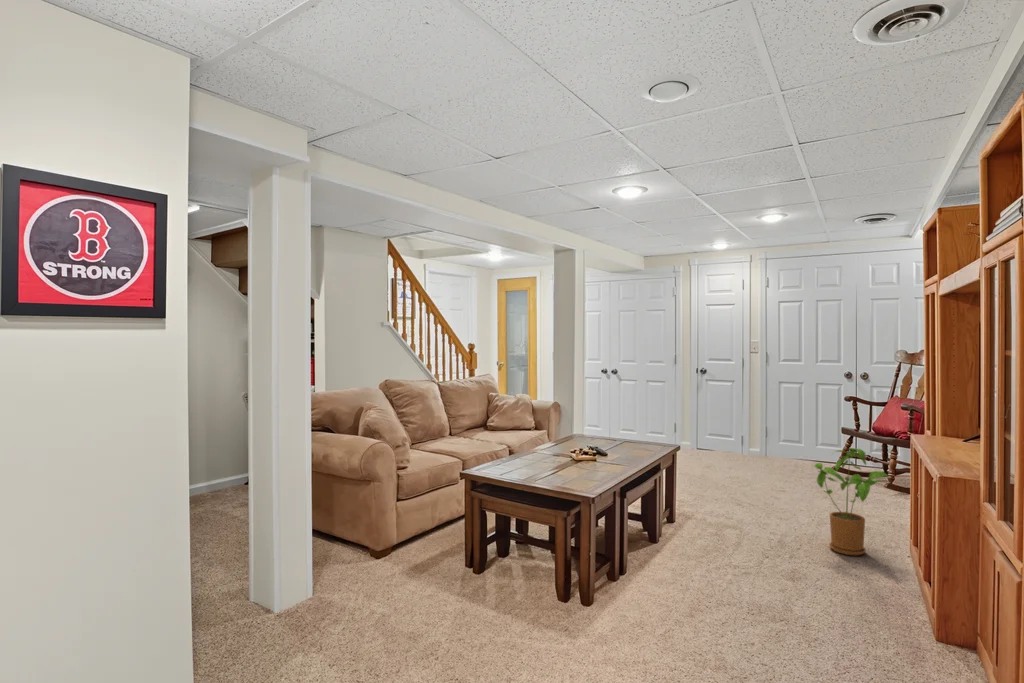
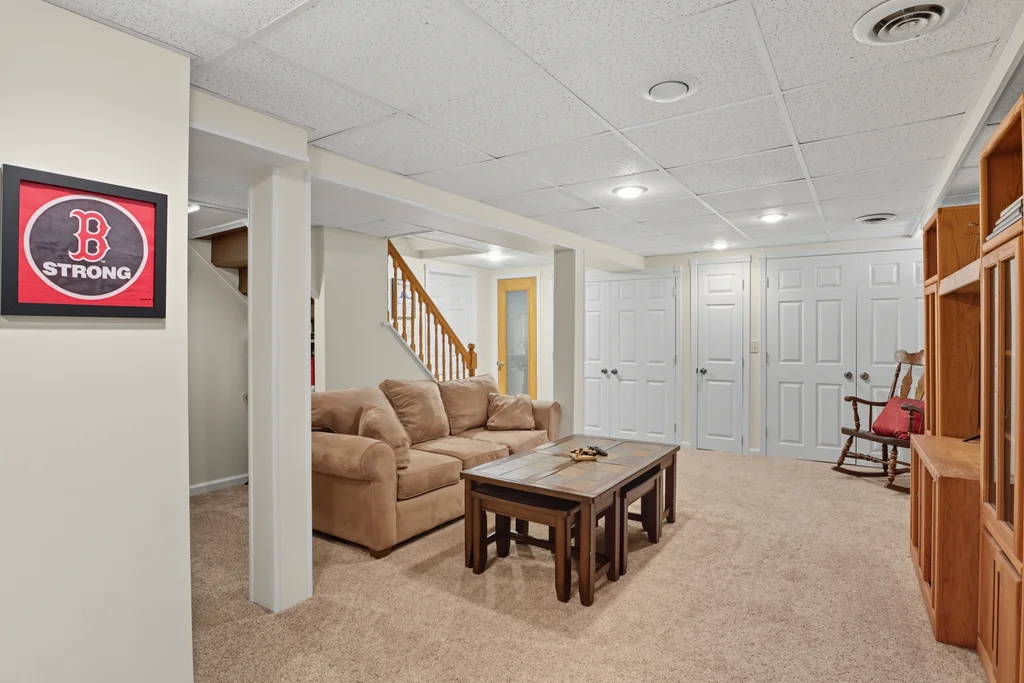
- house plant [813,447,892,556]
